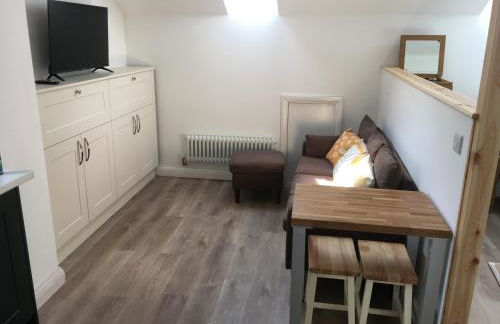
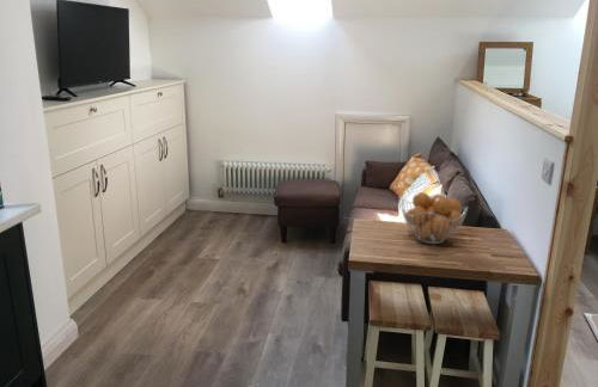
+ fruit basket [399,191,469,245]
